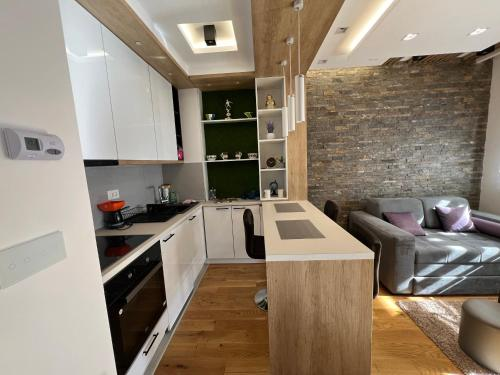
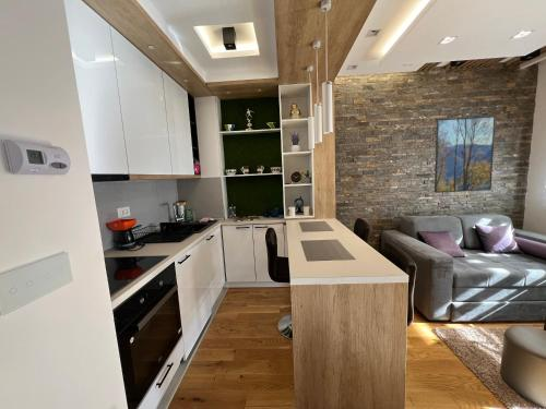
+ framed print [434,115,496,194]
